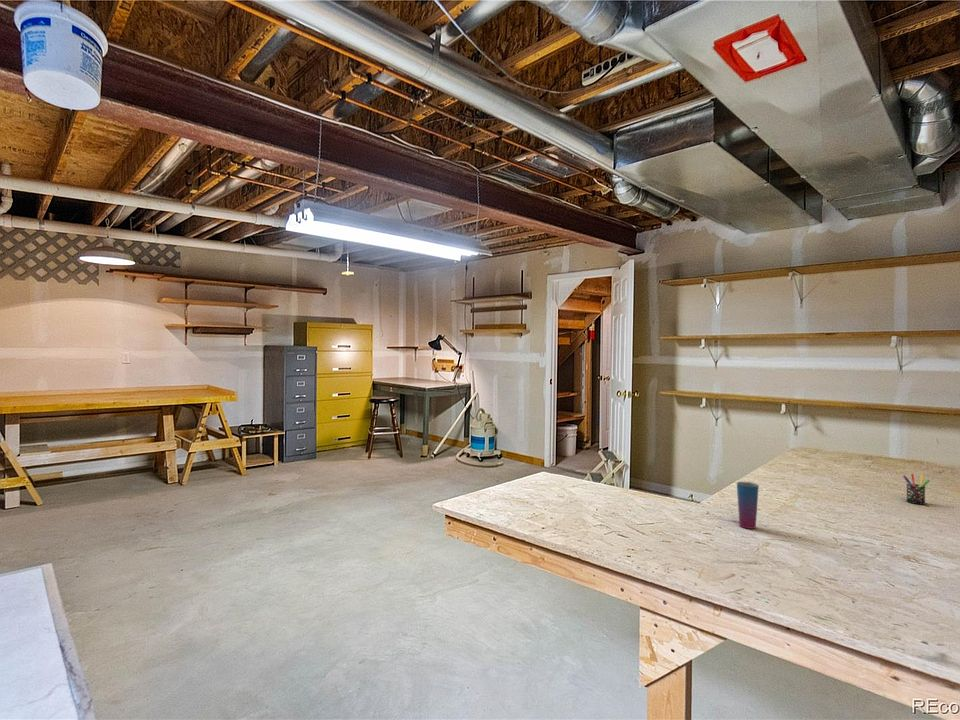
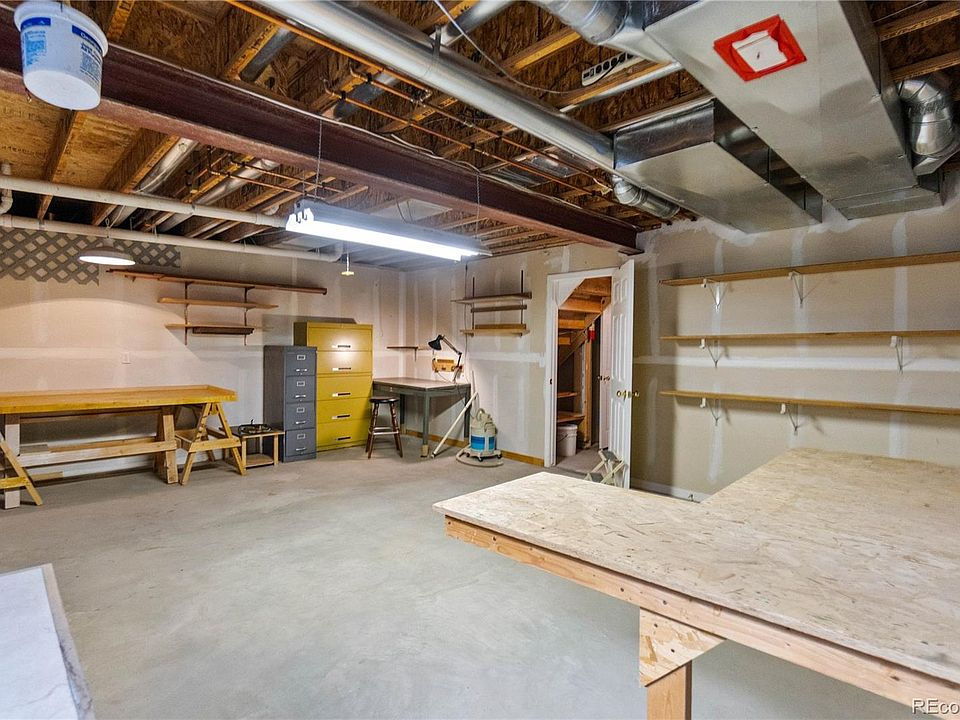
- cup [736,481,760,530]
- pen holder [902,473,931,505]
